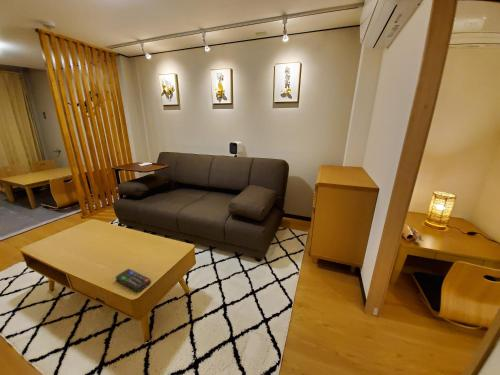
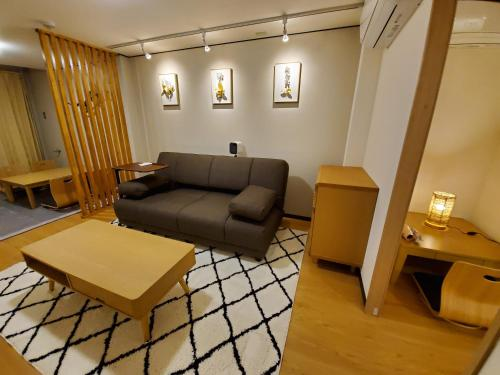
- remote control [115,268,152,293]
